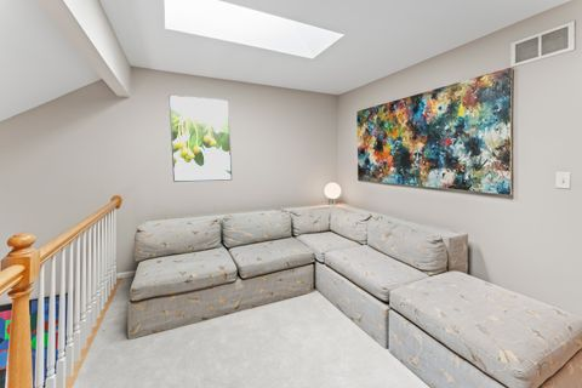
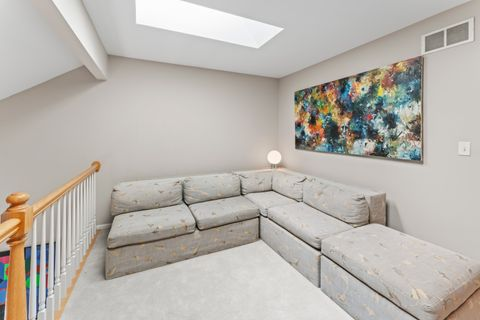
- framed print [167,93,233,183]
